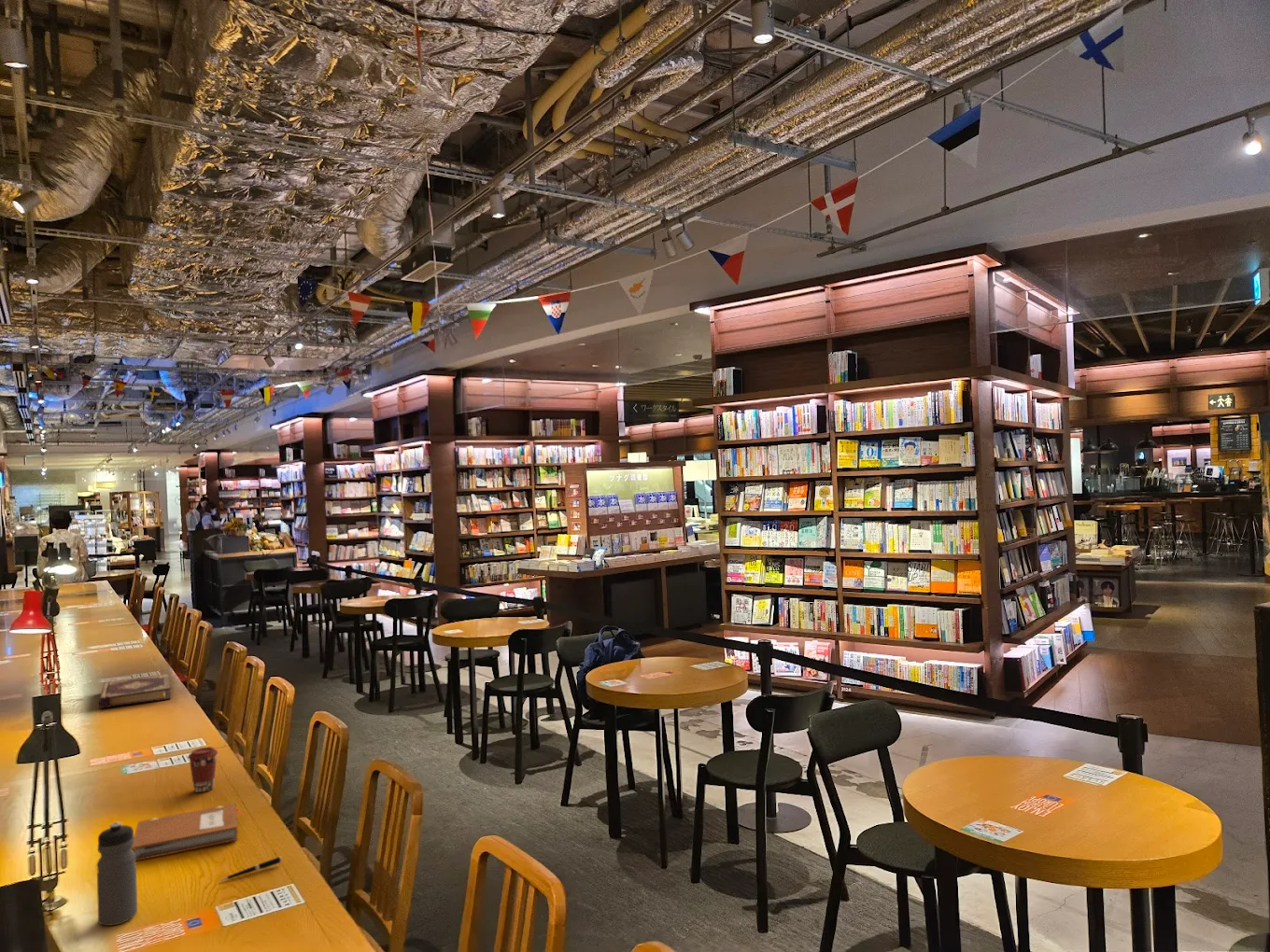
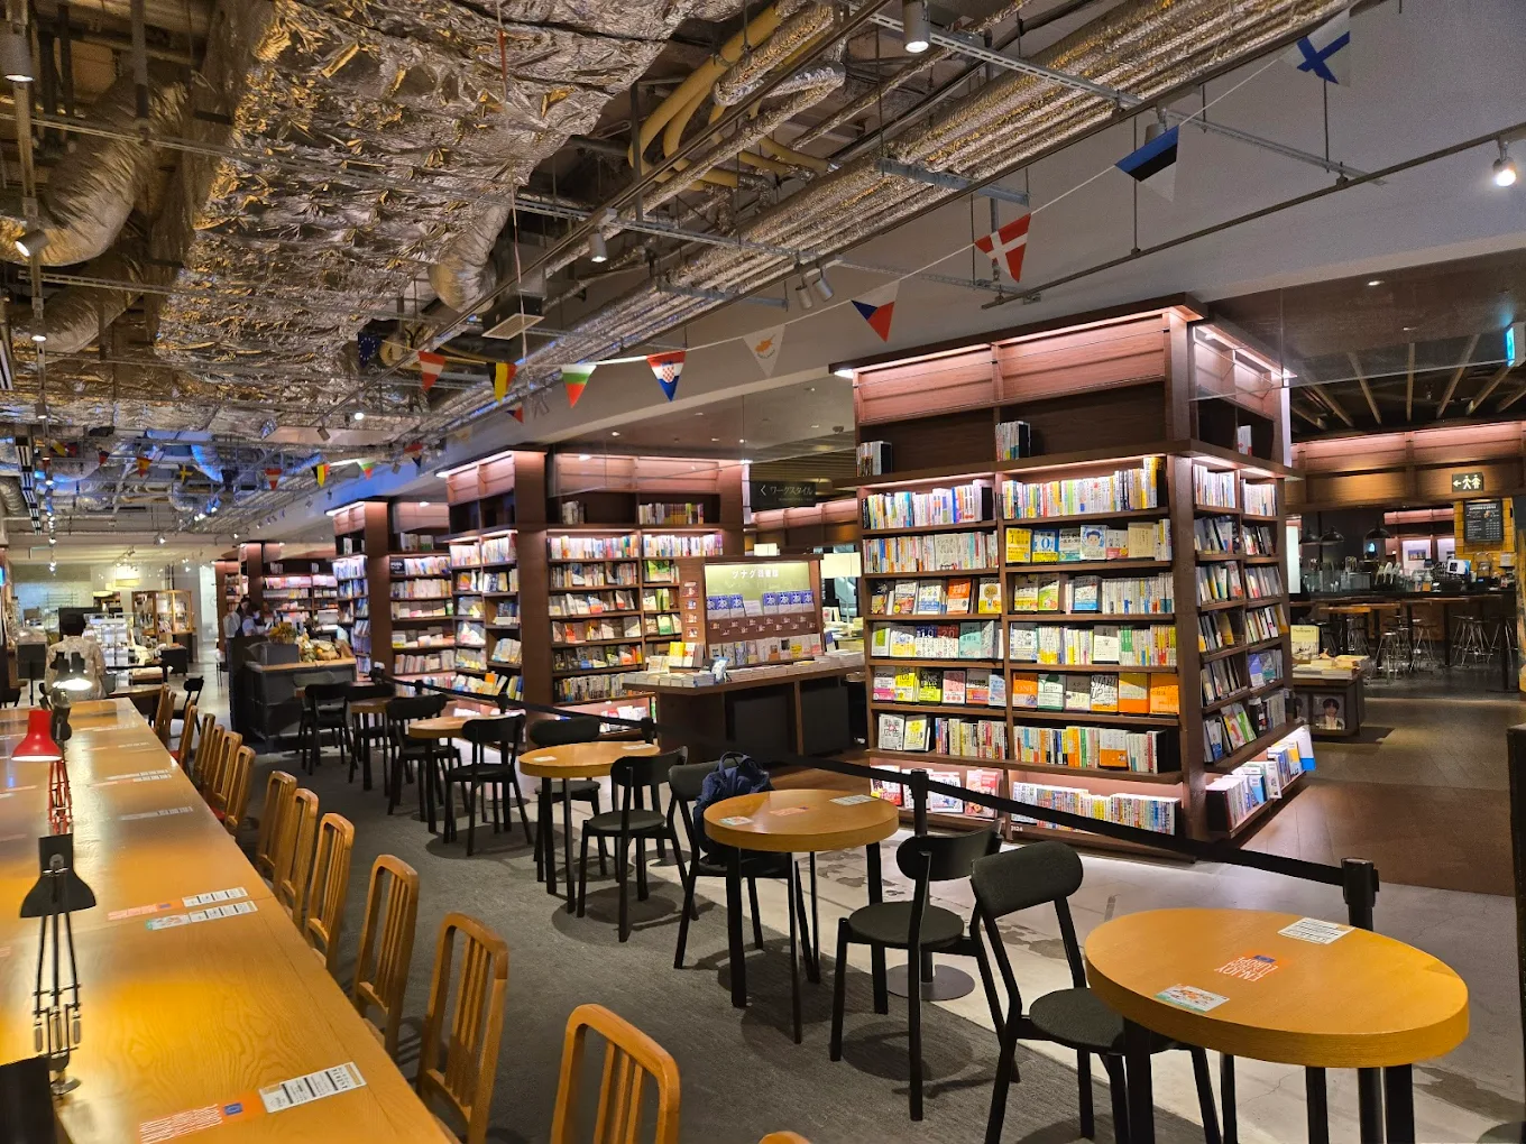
- book [97,673,172,709]
- pen [219,856,283,882]
- water bottle [96,821,138,927]
- notebook [132,803,242,861]
- coffee cup [187,746,219,793]
